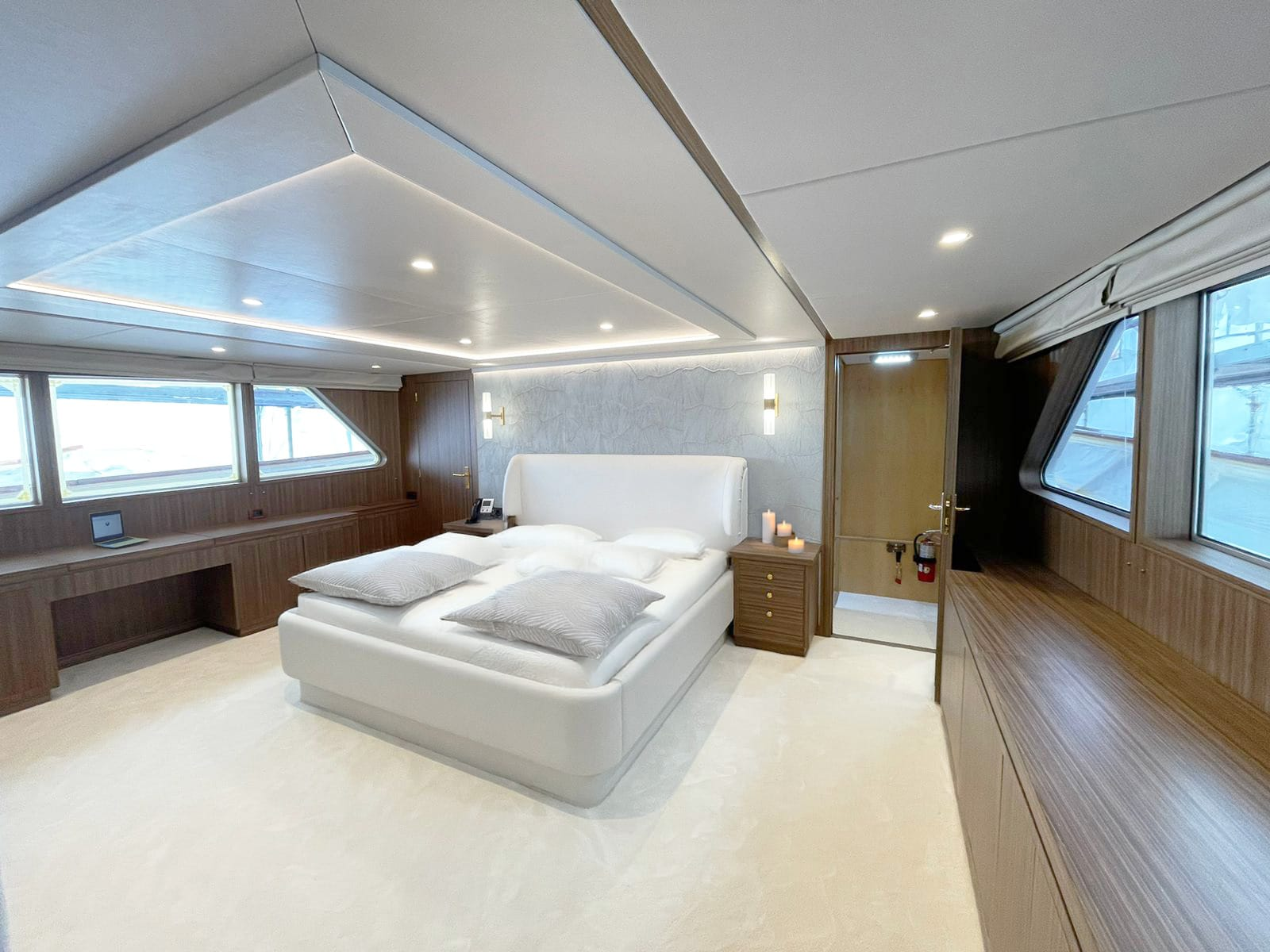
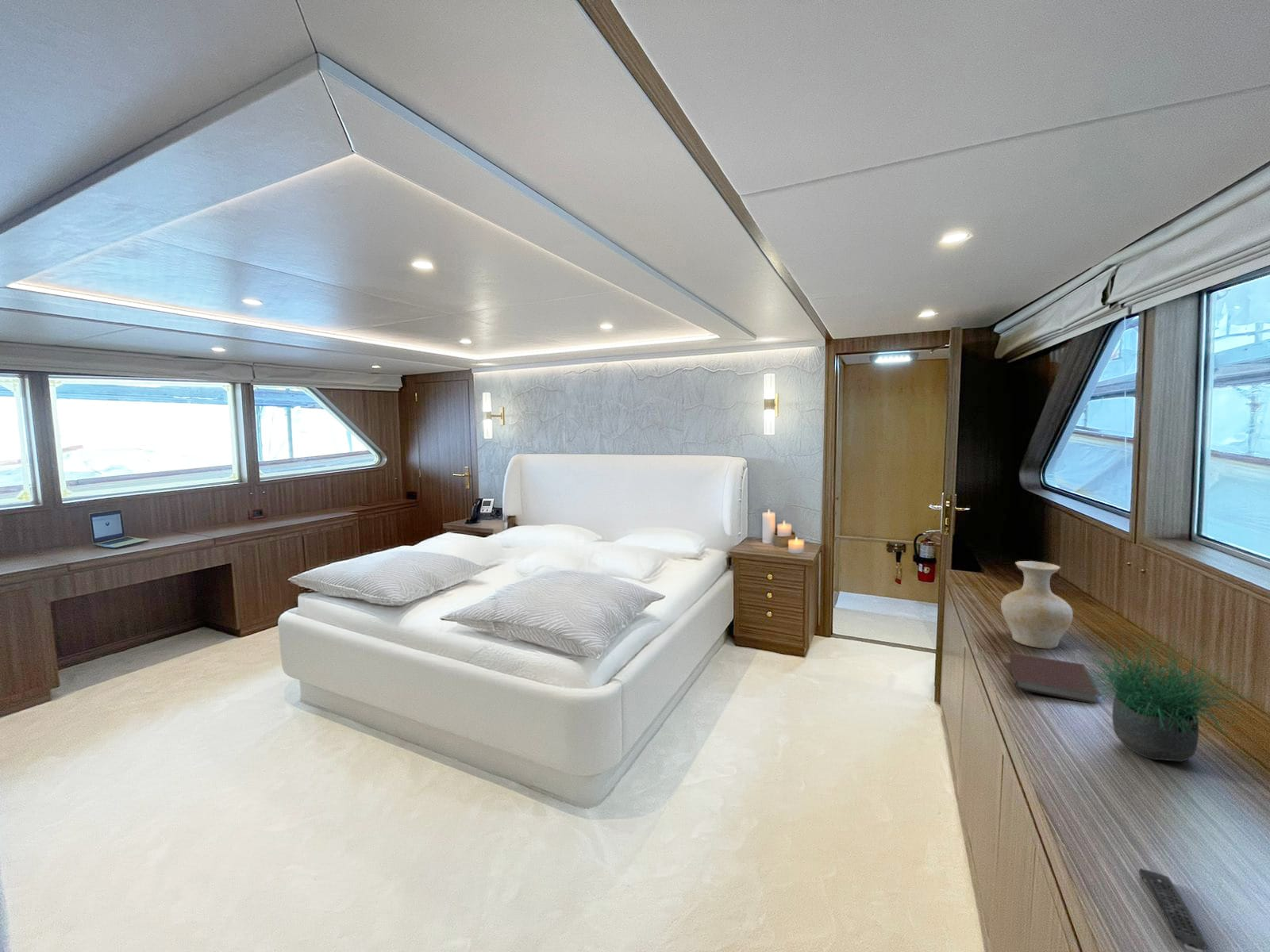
+ notebook [1008,652,1101,705]
+ vase [1000,560,1074,650]
+ potted plant [1064,616,1268,762]
+ remote control [1138,868,1209,952]
